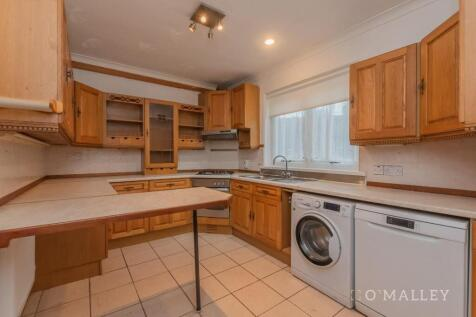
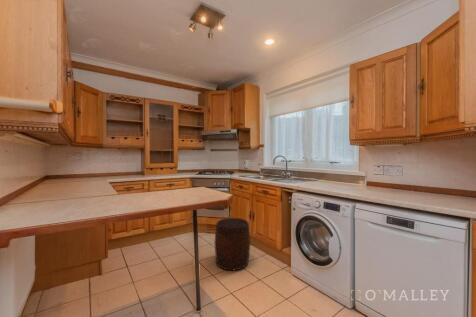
+ stool [213,217,251,272]
